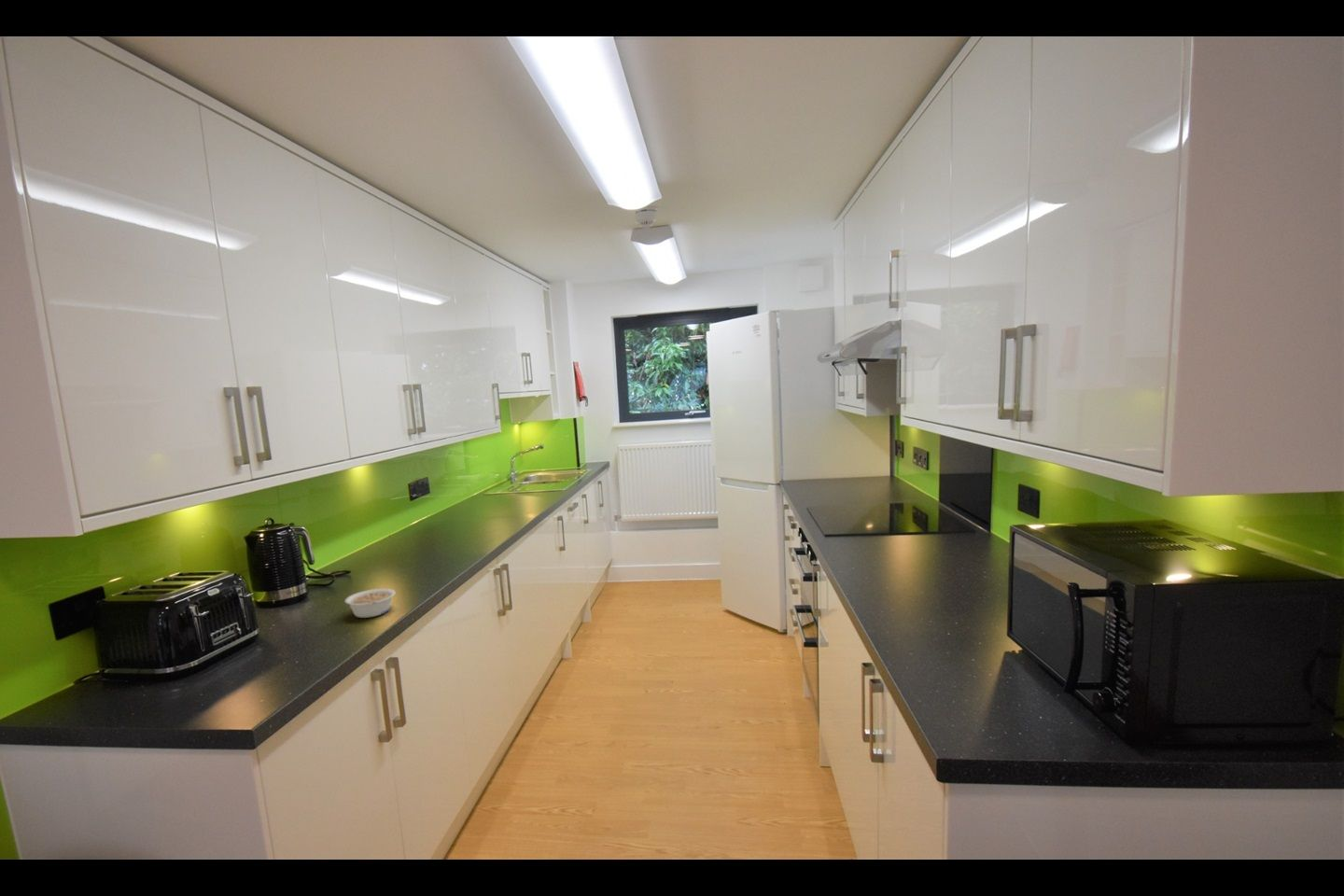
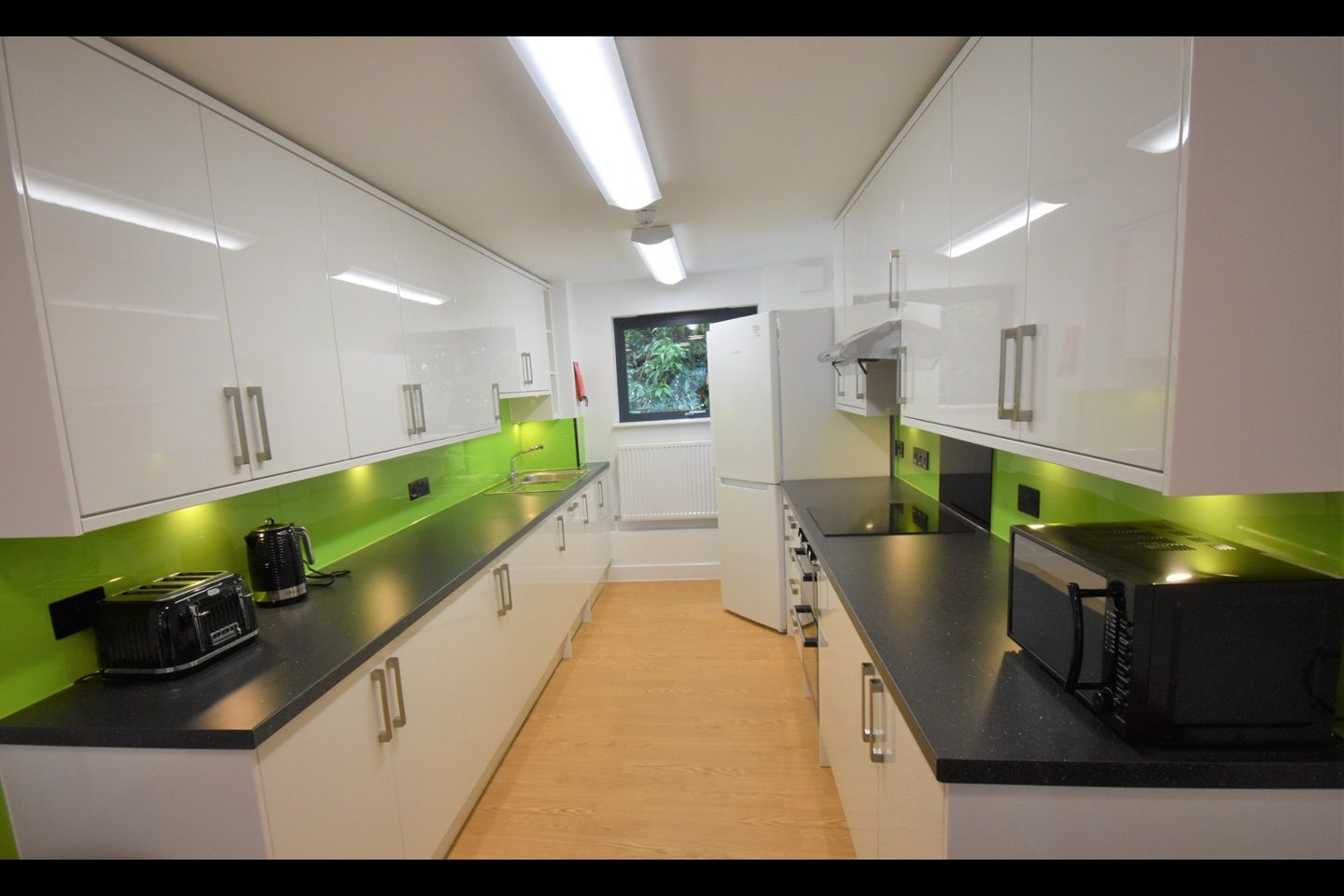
- legume [344,588,397,619]
